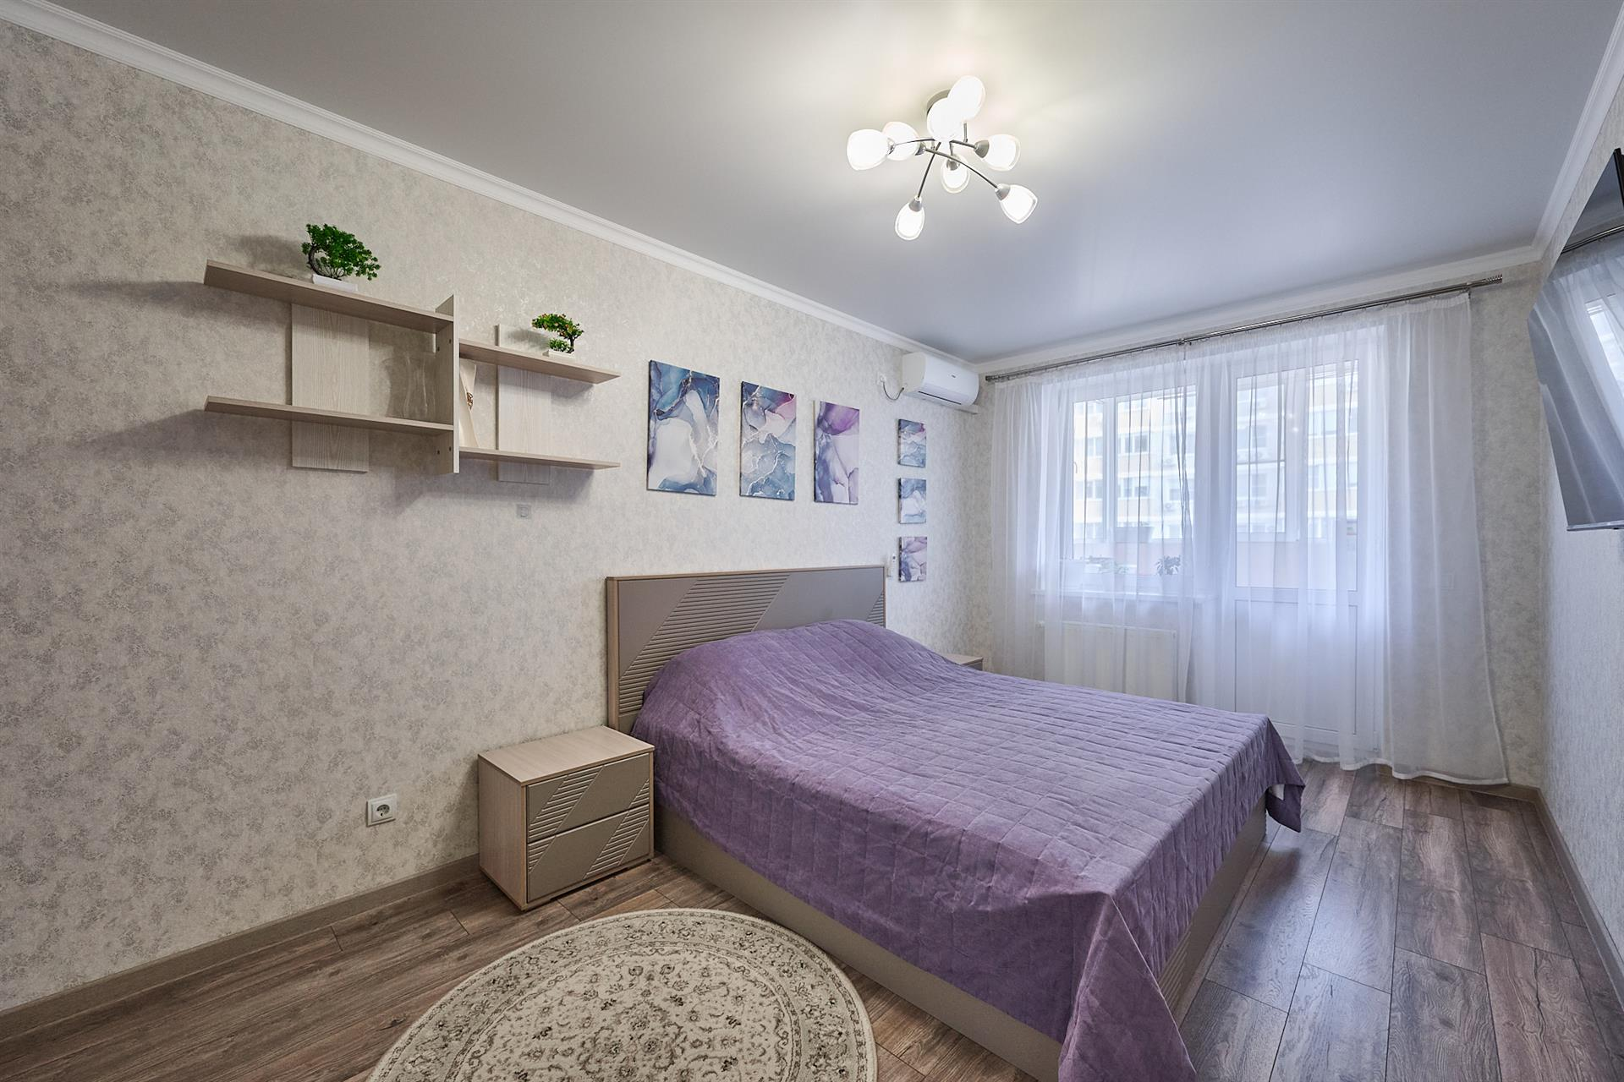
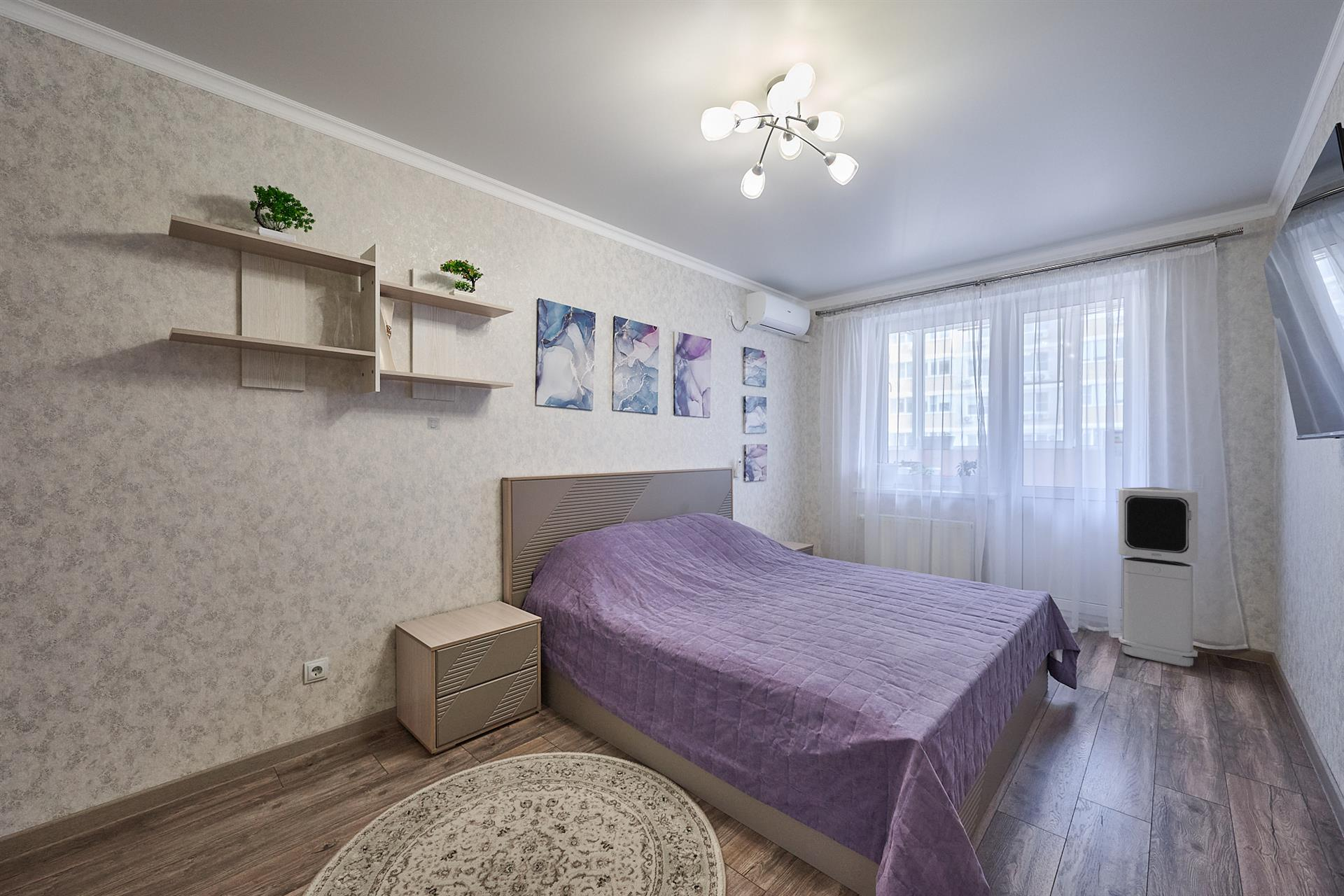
+ air purifier [1117,486,1198,667]
